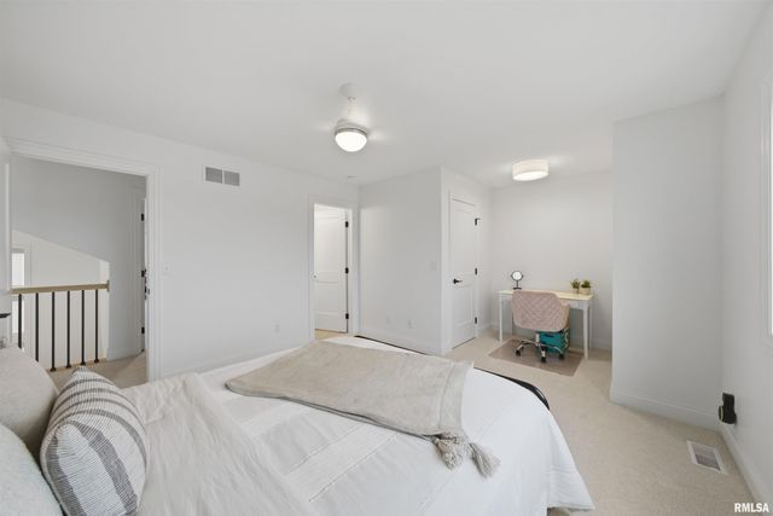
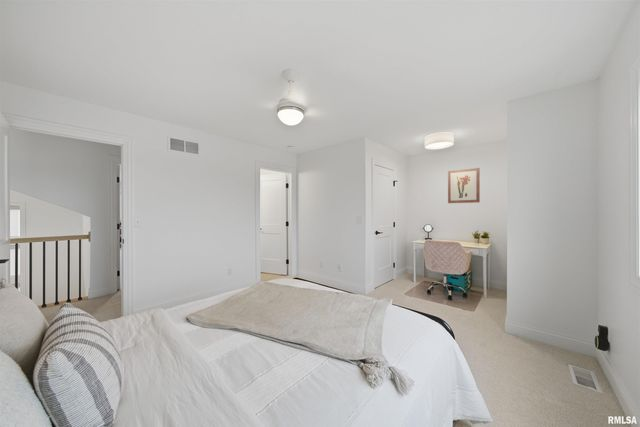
+ wall art [447,167,481,204]
